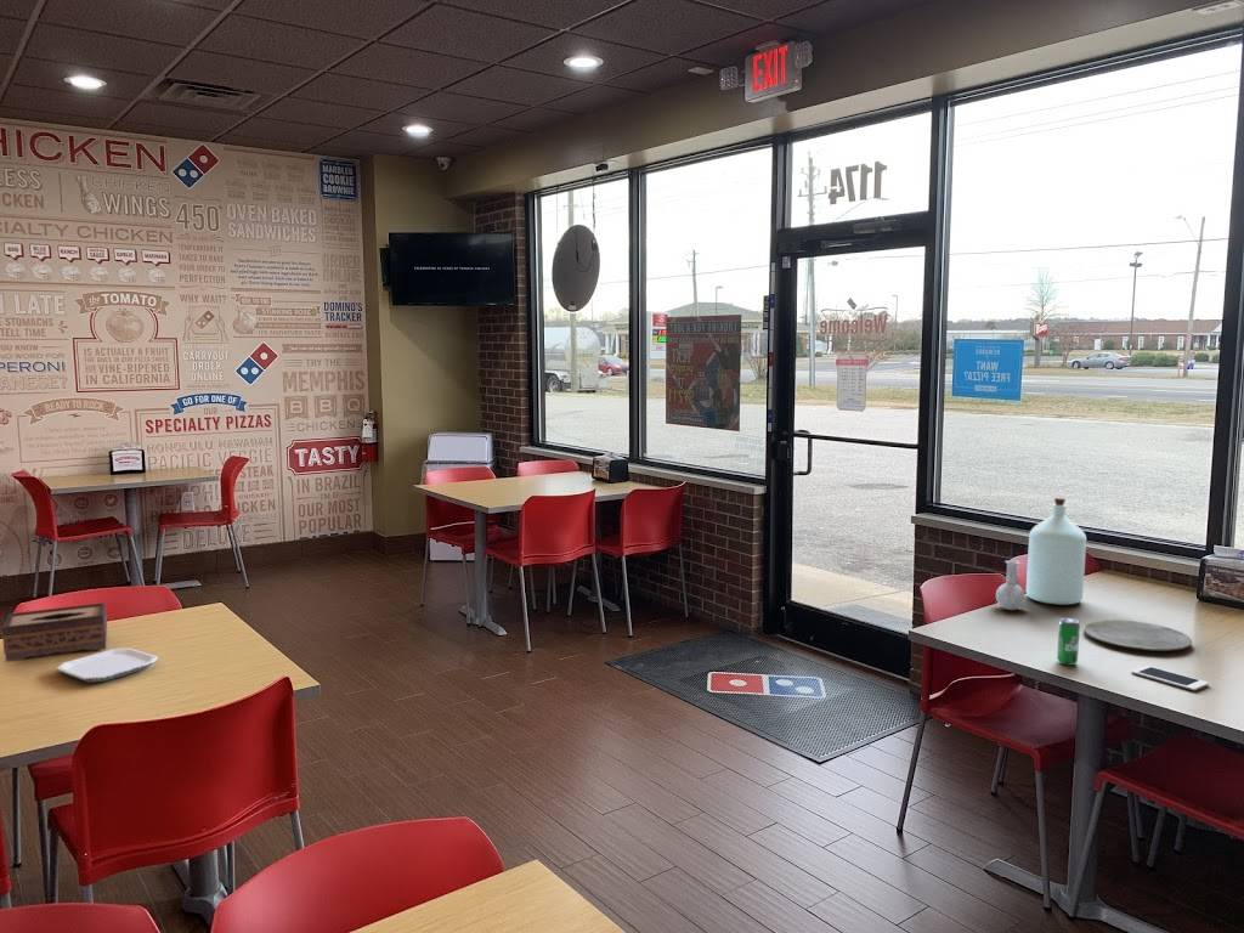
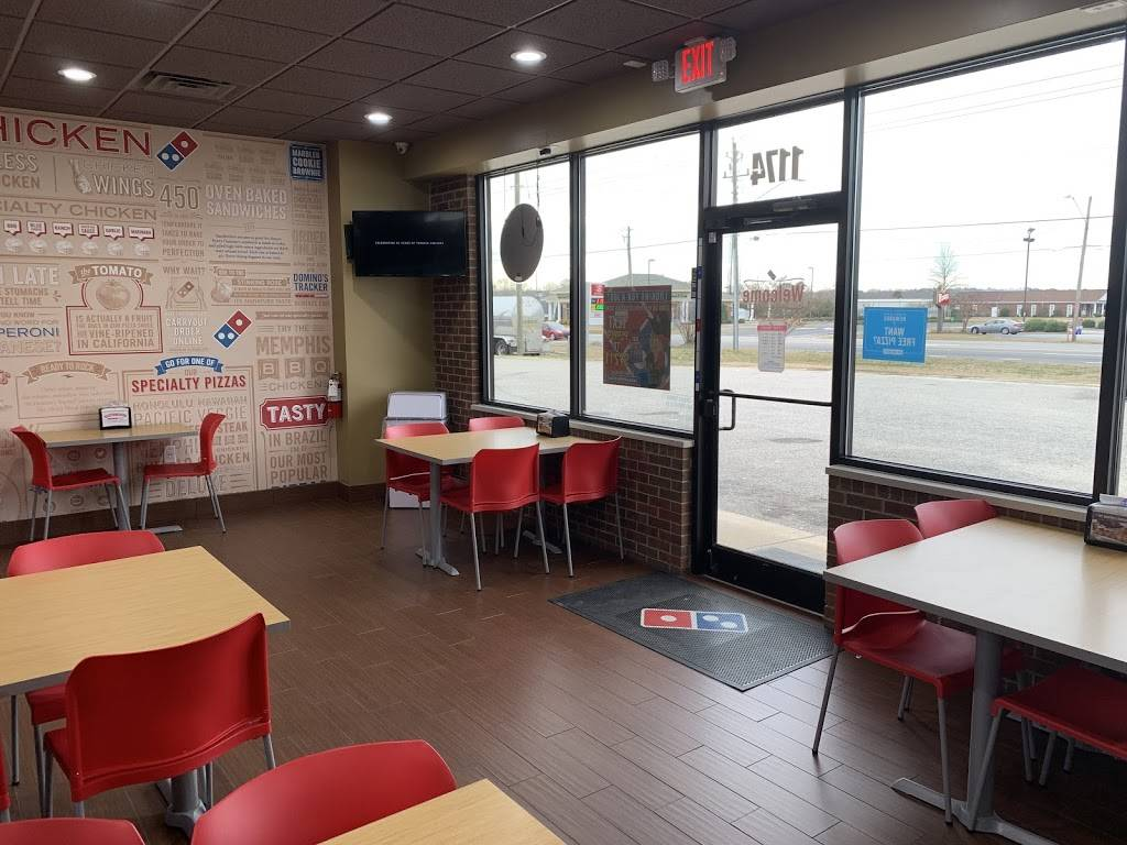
- bottle [995,497,1087,611]
- tissue box [1,601,108,663]
- plate [56,648,159,684]
- beverage can [1056,617,1081,666]
- plate [1084,620,1193,652]
- cell phone [1131,665,1210,691]
